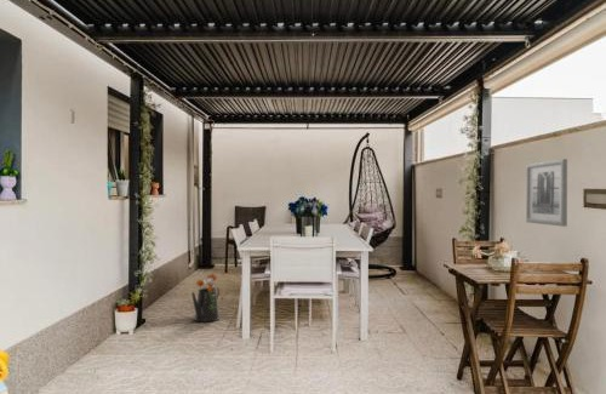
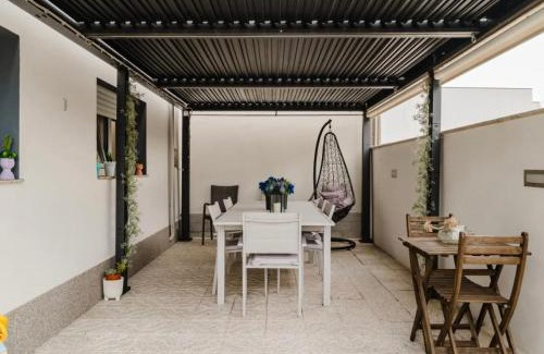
- wall art [525,158,568,228]
- watering can [190,273,222,322]
